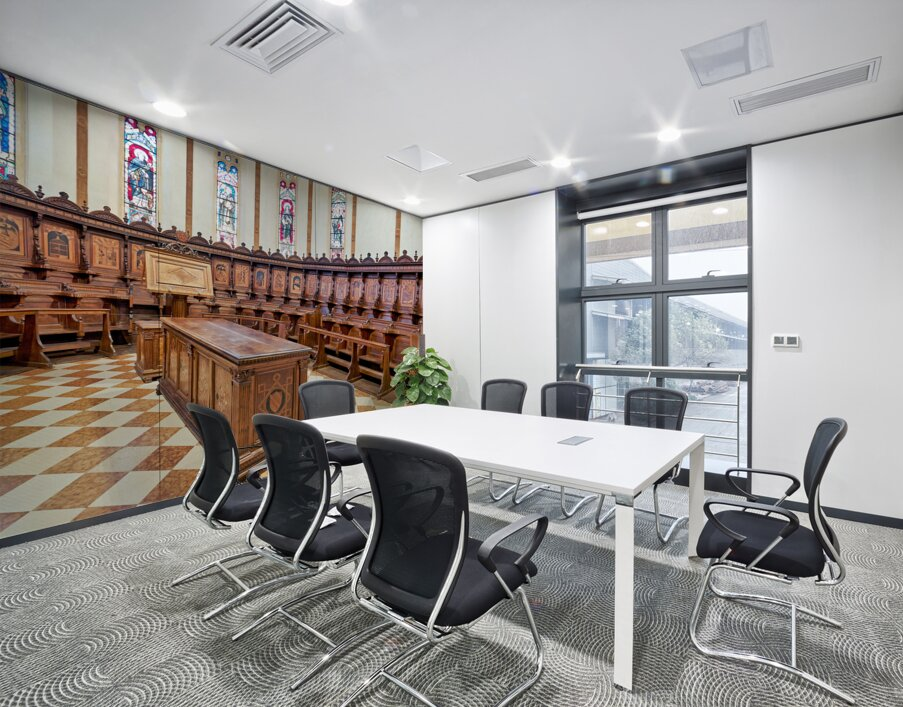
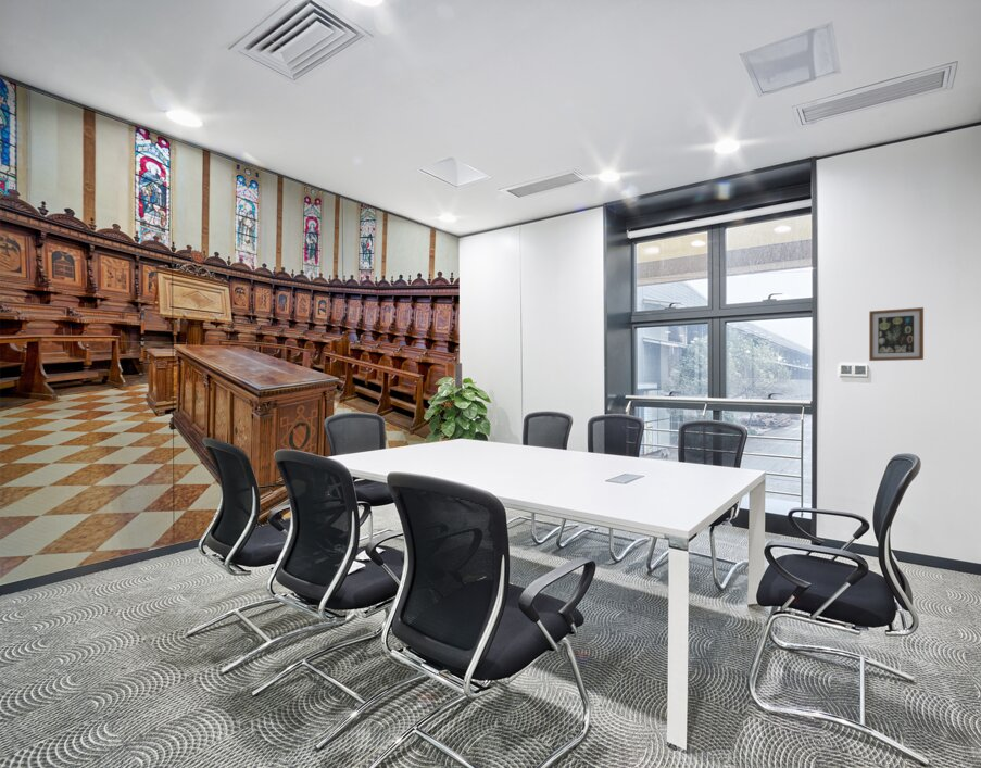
+ wall art [868,306,925,362]
